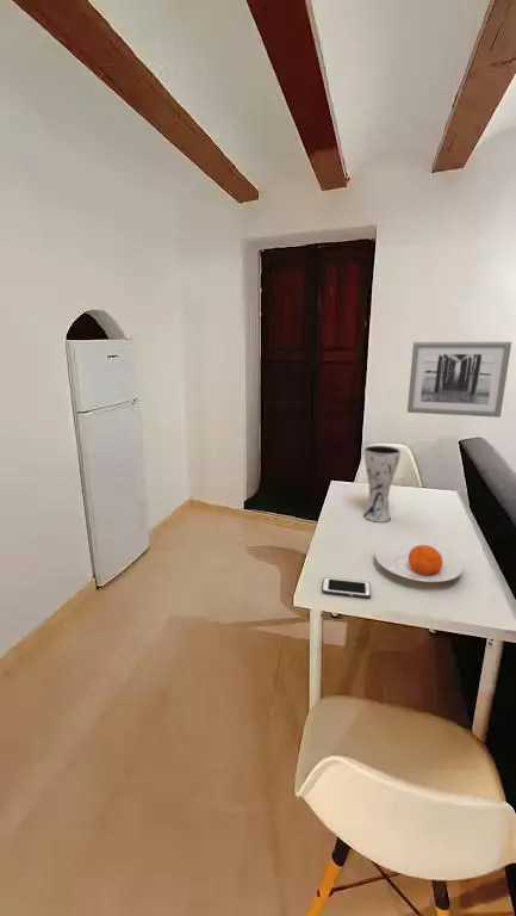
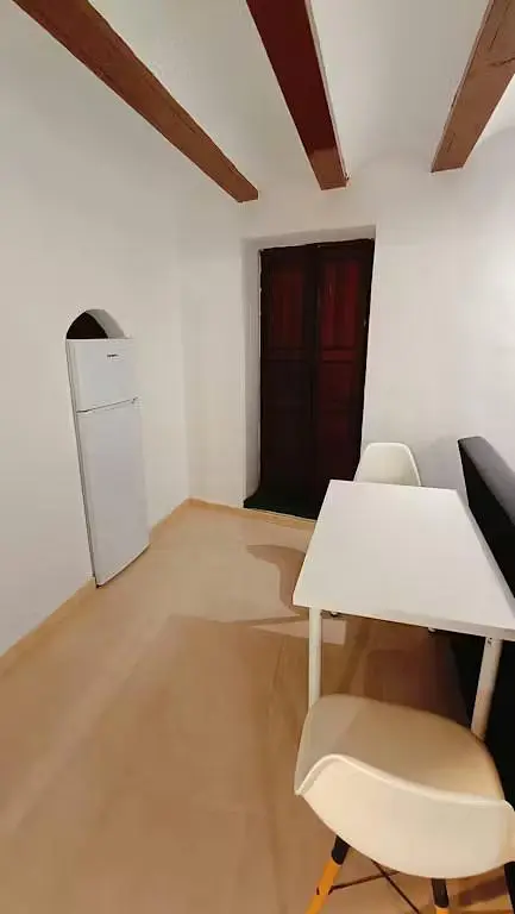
- plate [374,539,464,583]
- wall art [406,341,512,419]
- cell phone [321,576,372,599]
- vase [362,444,402,524]
